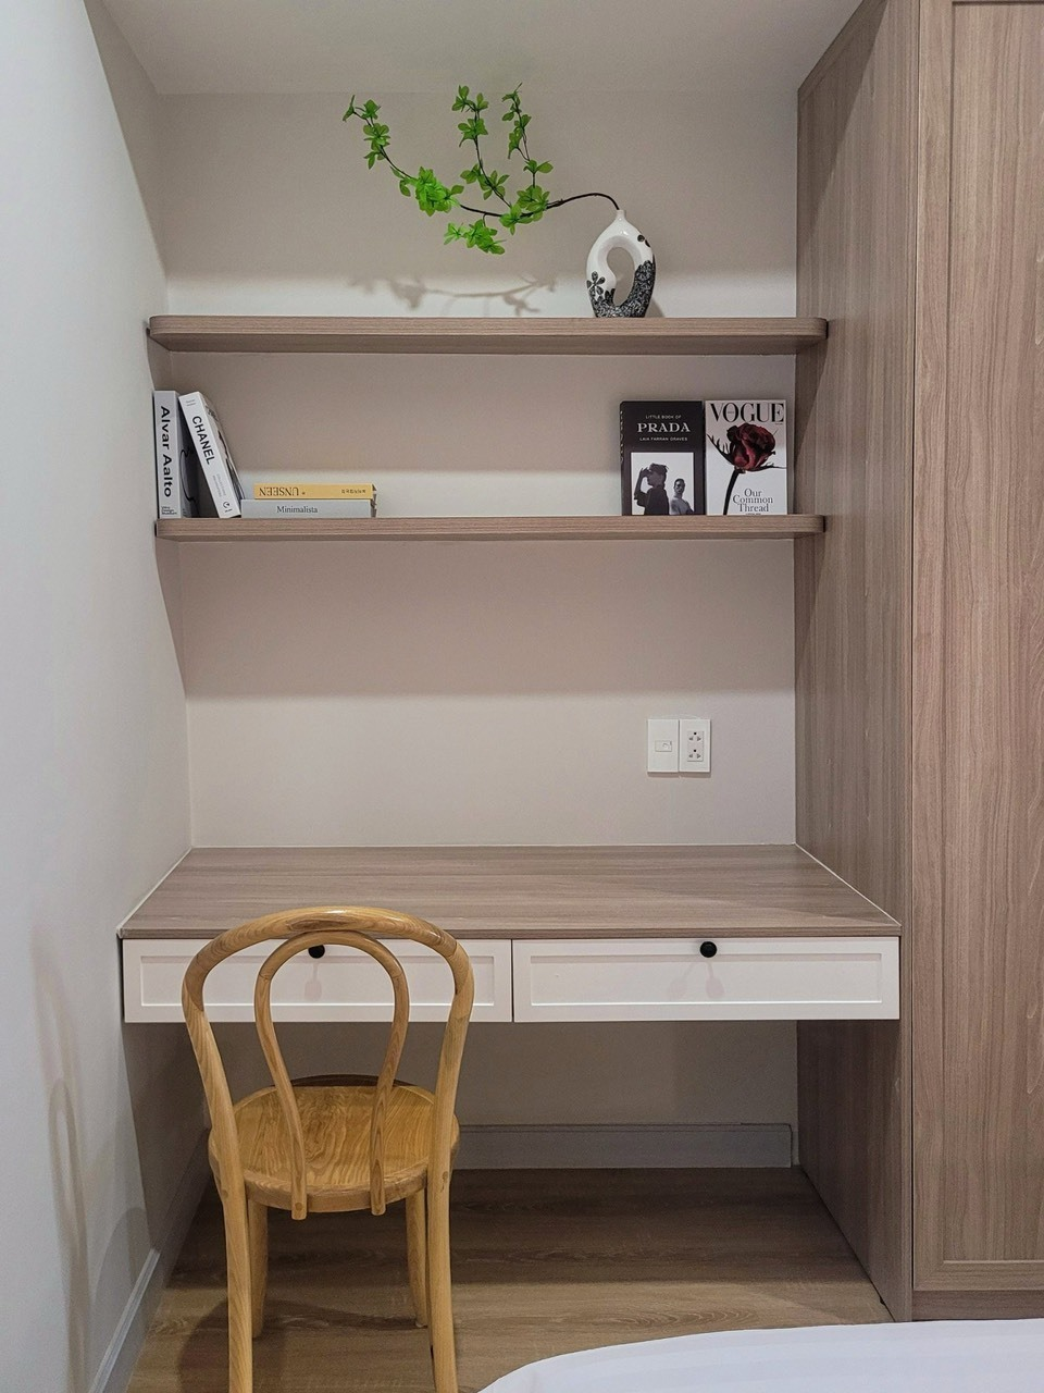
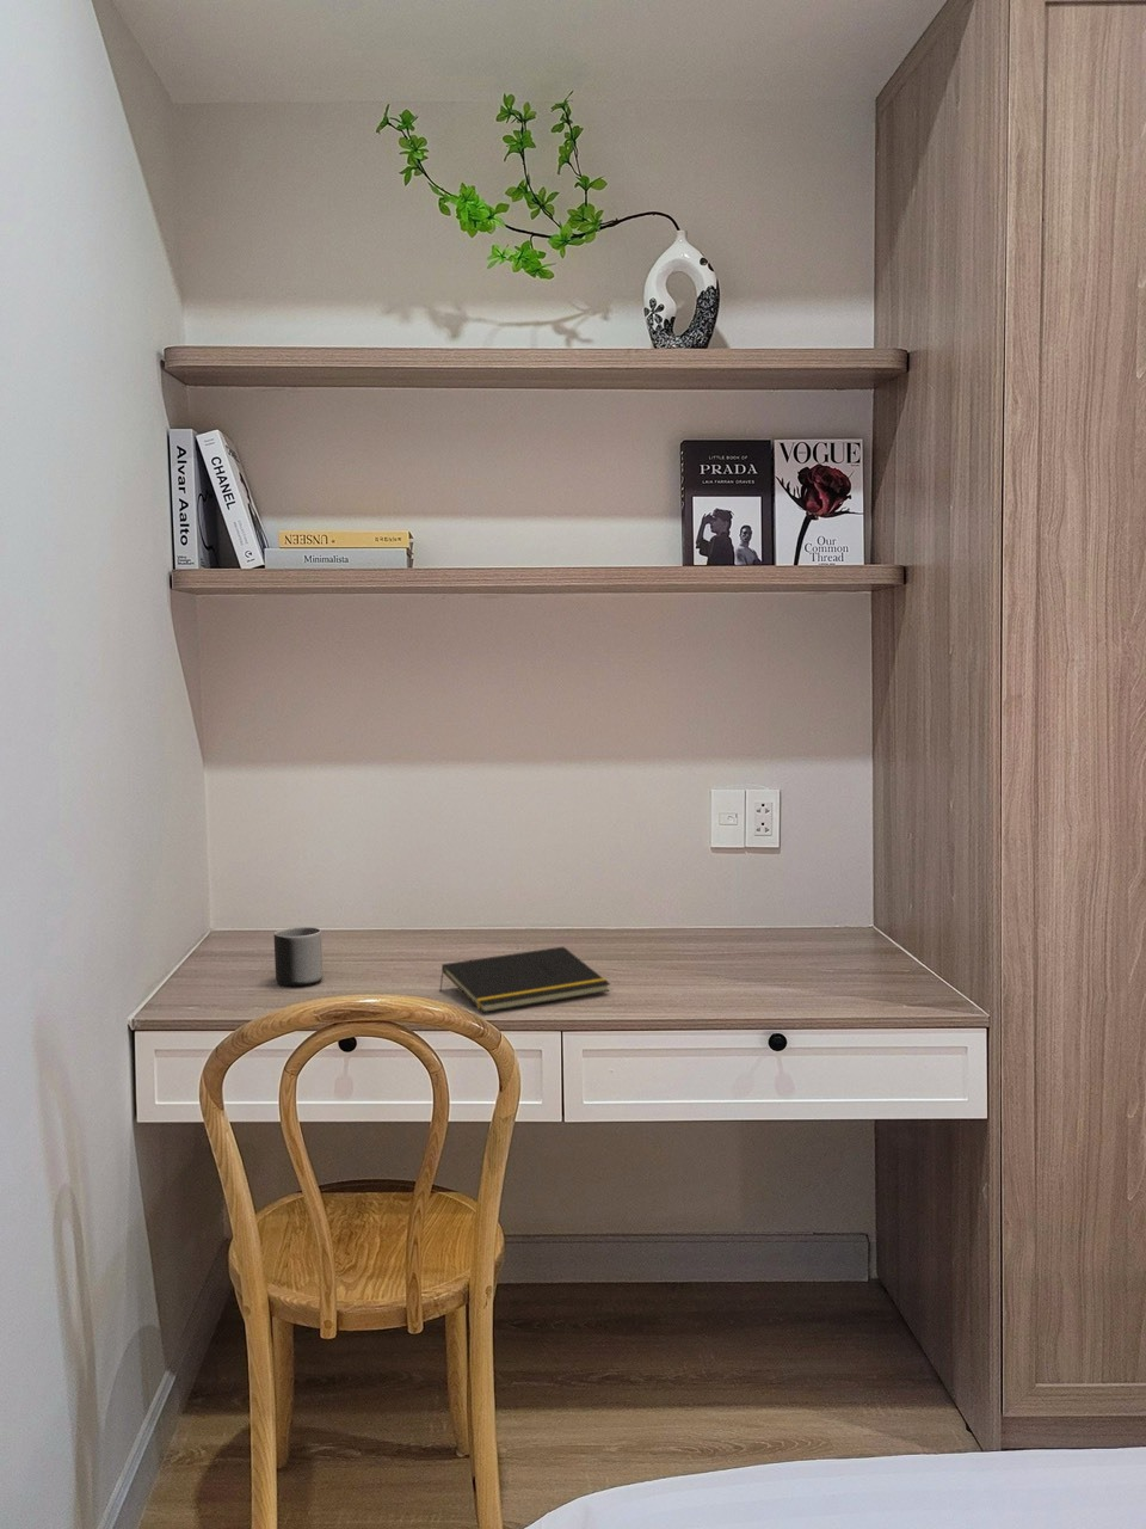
+ notepad [438,946,612,1014]
+ mug [273,926,324,987]
